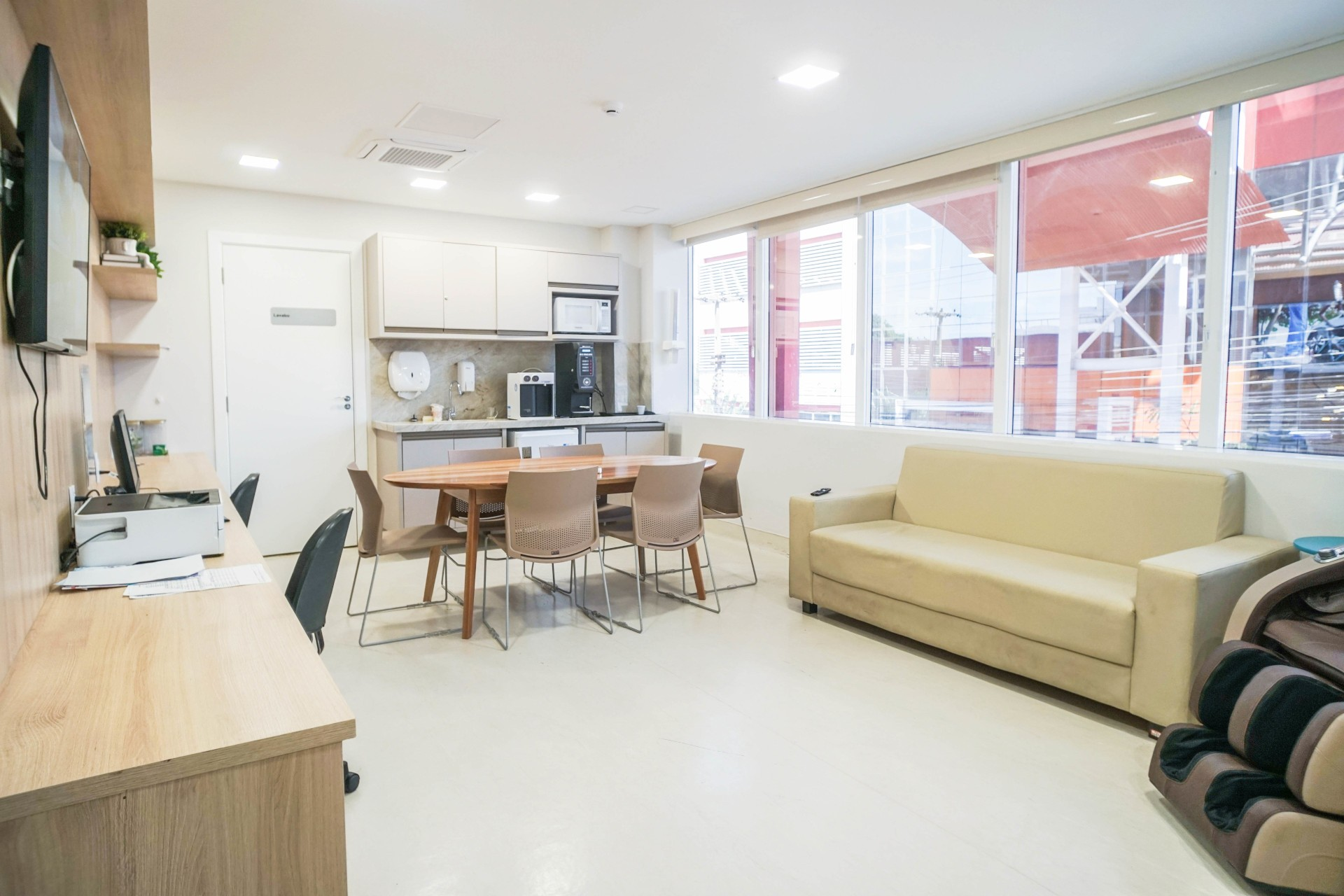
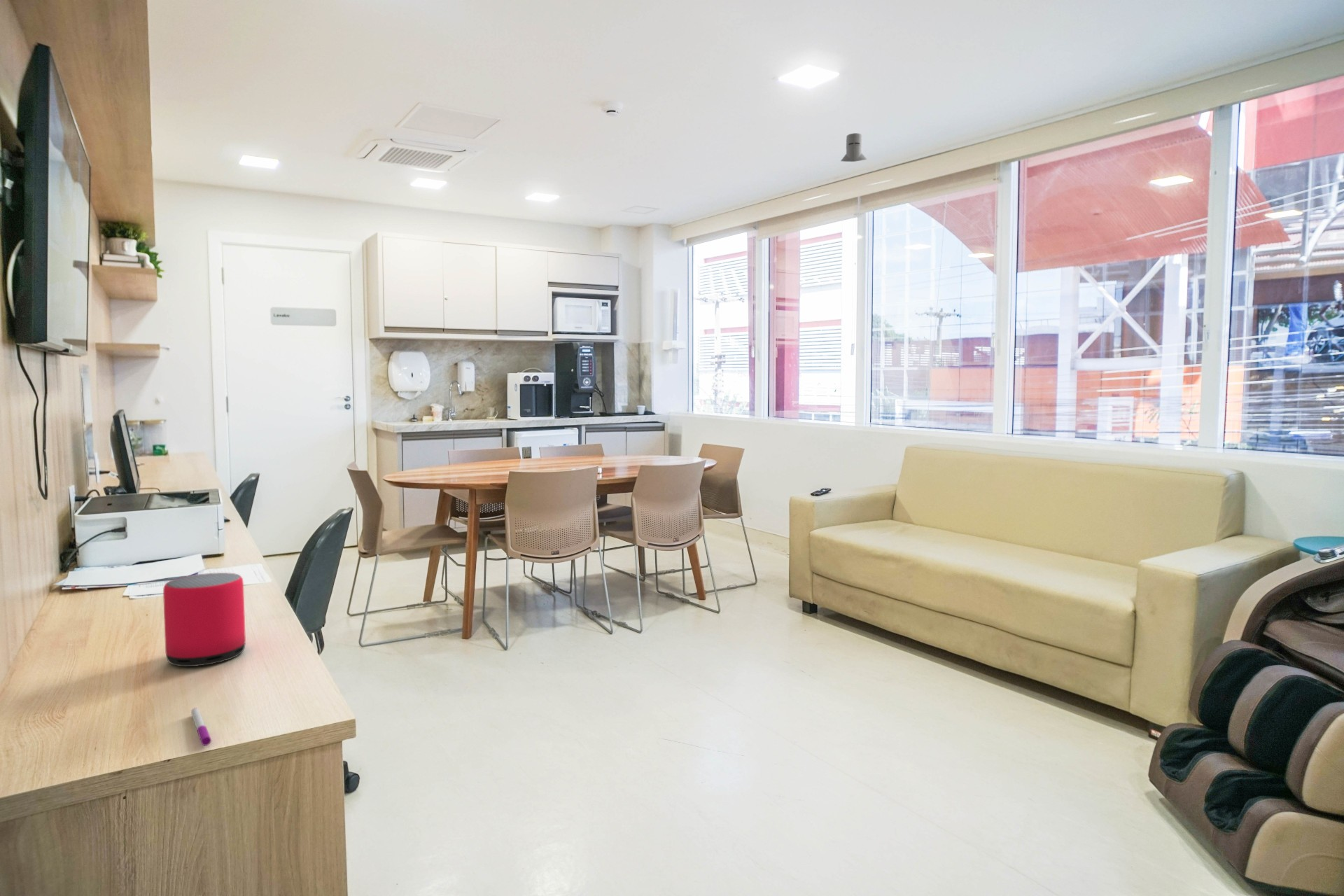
+ pen [190,707,212,746]
+ knight helmet [840,132,868,162]
+ speaker [162,572,246,667]
